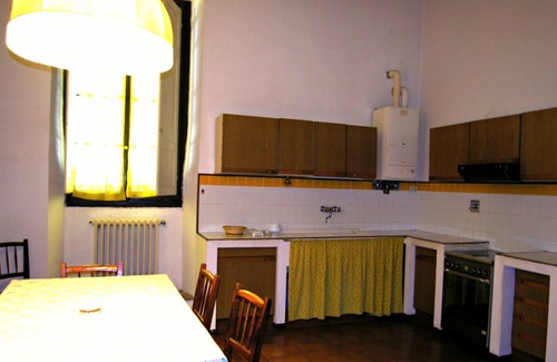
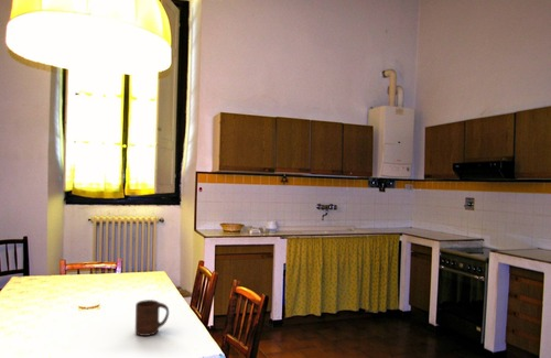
+ cup [134,299,170,337]
